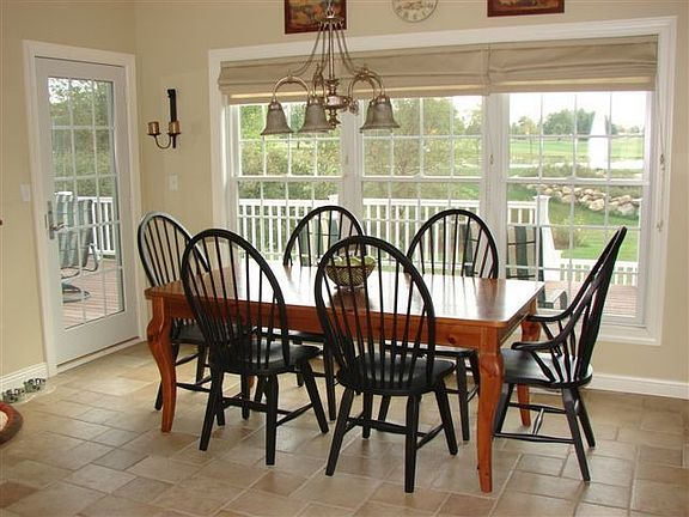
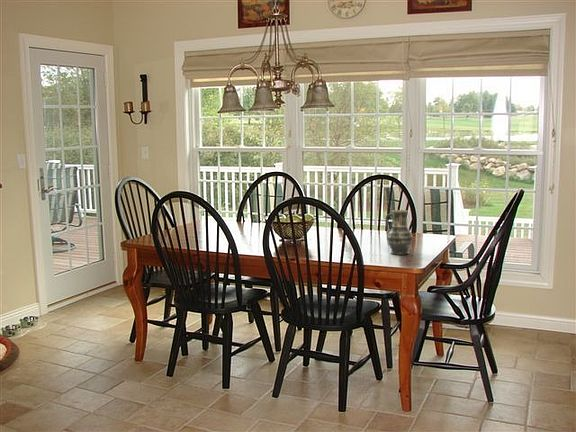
+ vase [384,209,413,256]
